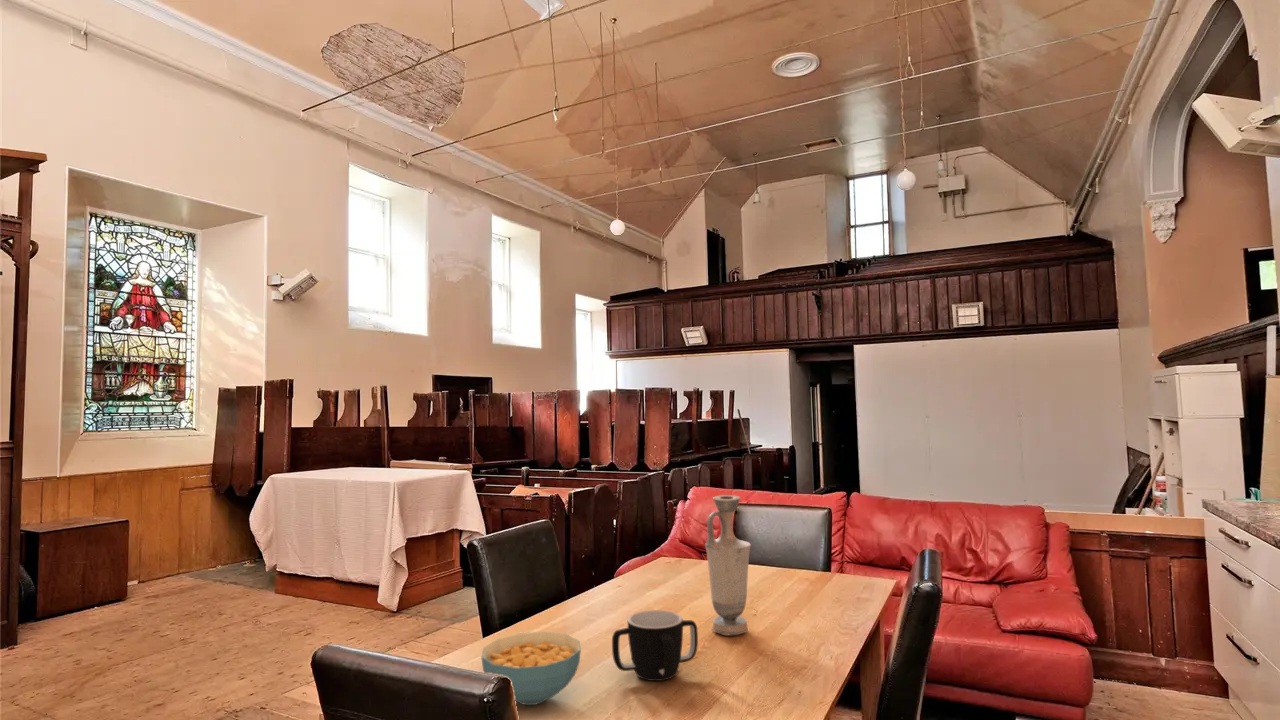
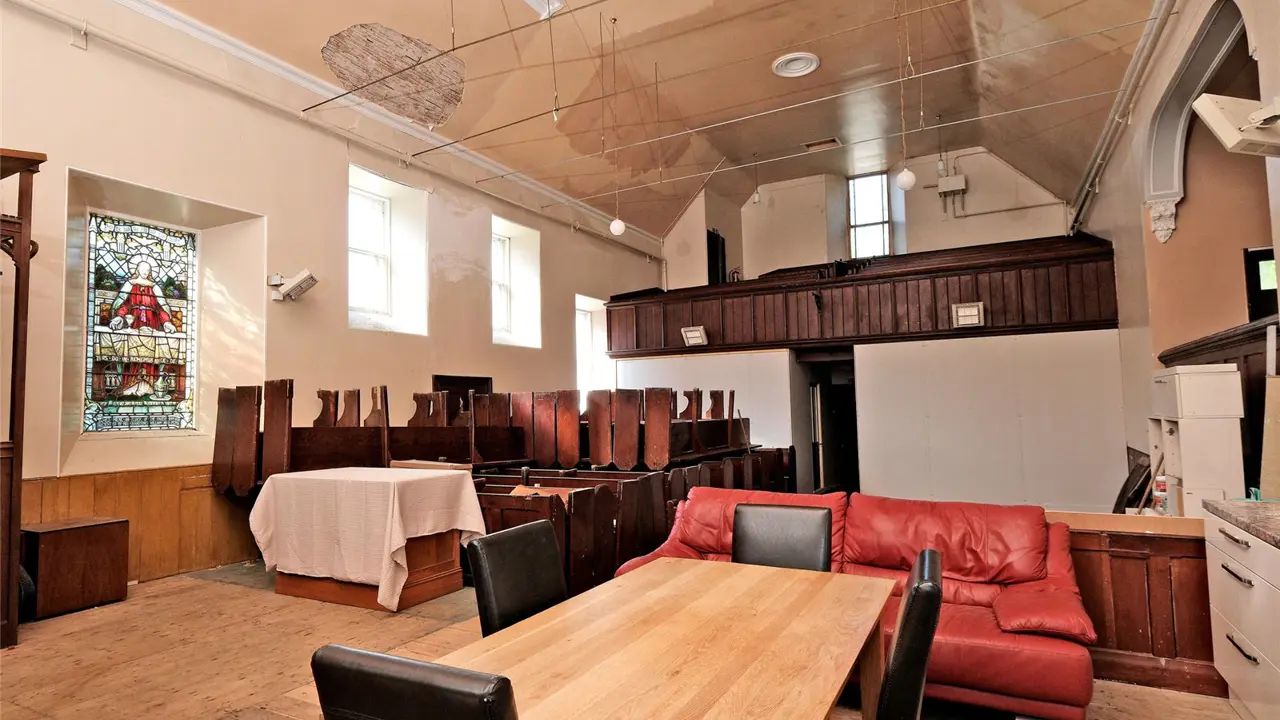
- mug [611,609,699,682]
- vase [704,494,752,636]
- cereal bowl [480,631,582,706]
